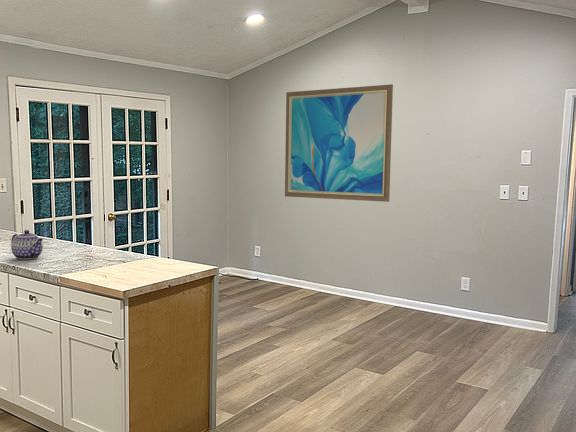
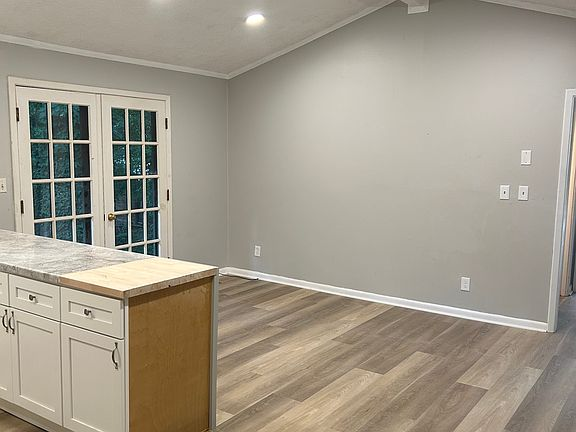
- teapot [10,229,44,260]
- wall art [284,83,394,203]
